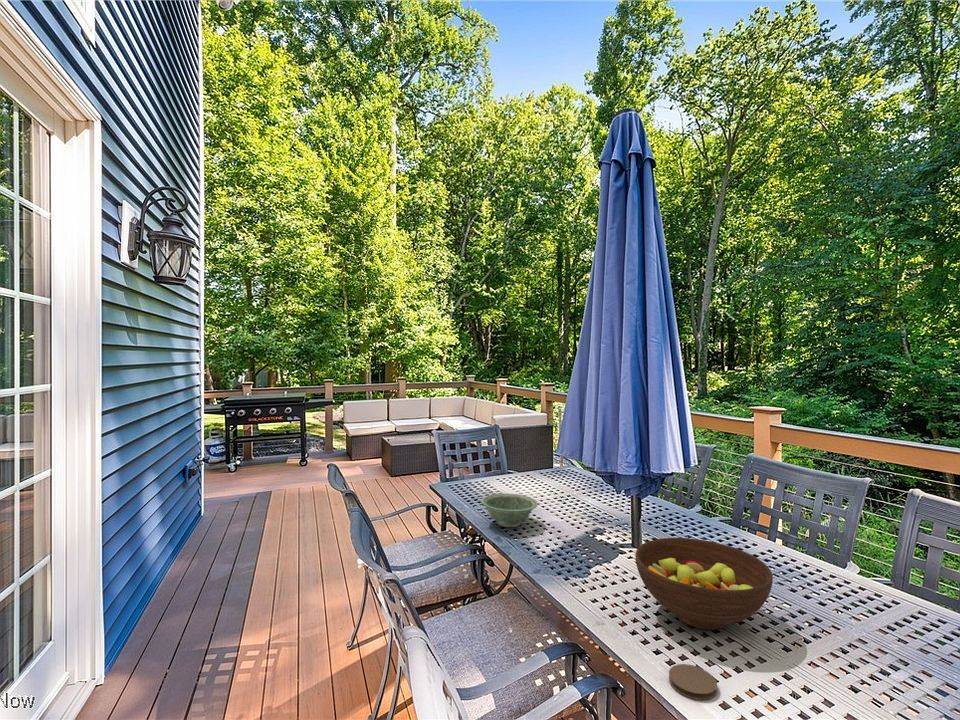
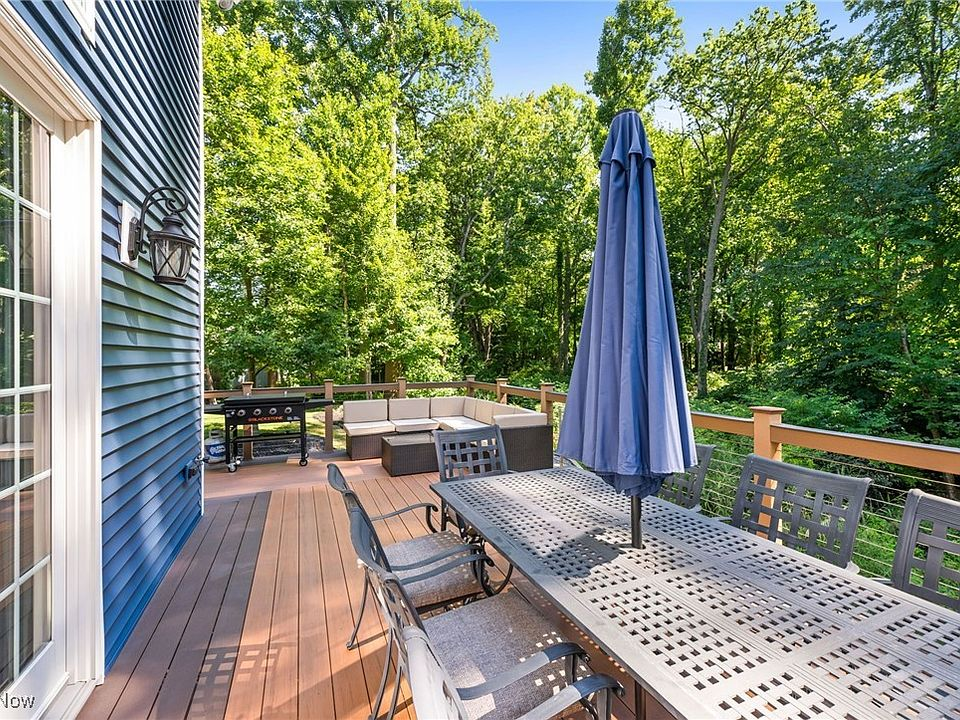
- fruit bowl [634,537,774,631]
- coaster [668,663,718,701]
- bowl [480,492,539,528]
